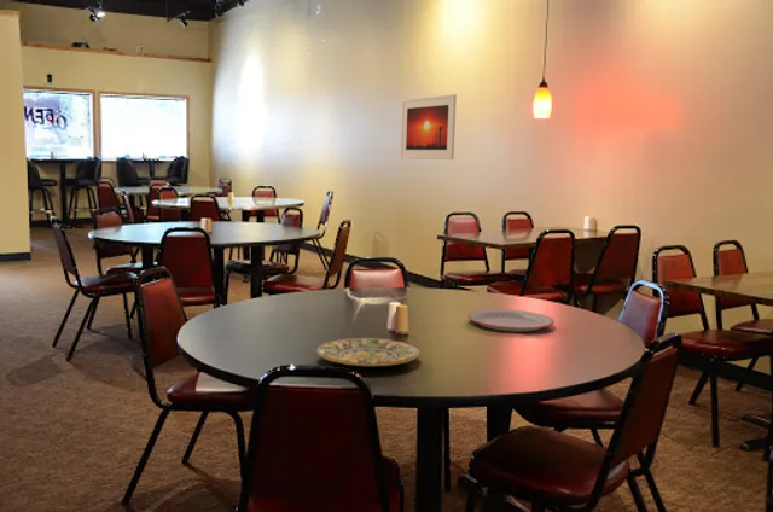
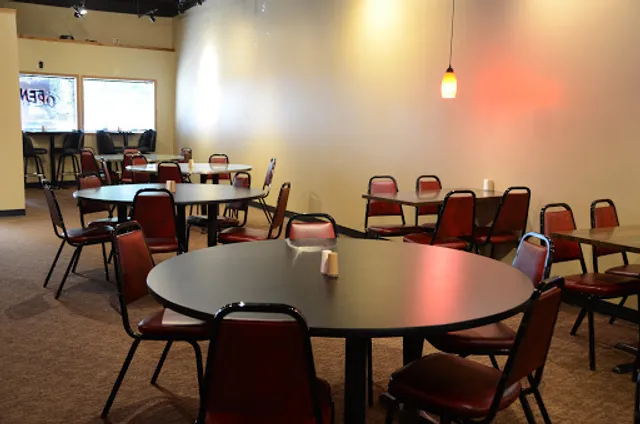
- plate [315,337,420,367]
- plate [466,308,556,333]
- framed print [400,93,458,161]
